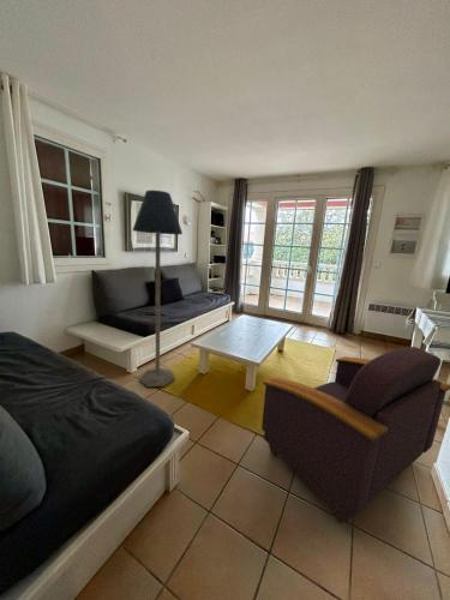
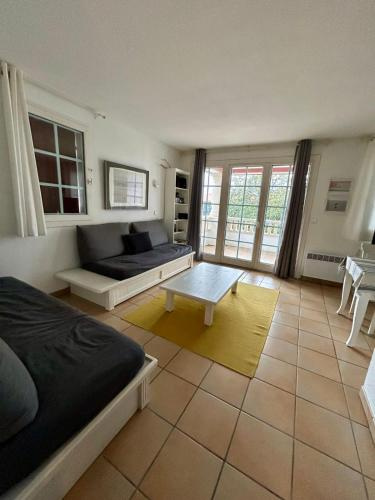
- floor lamp [132,188,184,388]
- armchair [260,346,450,526]
